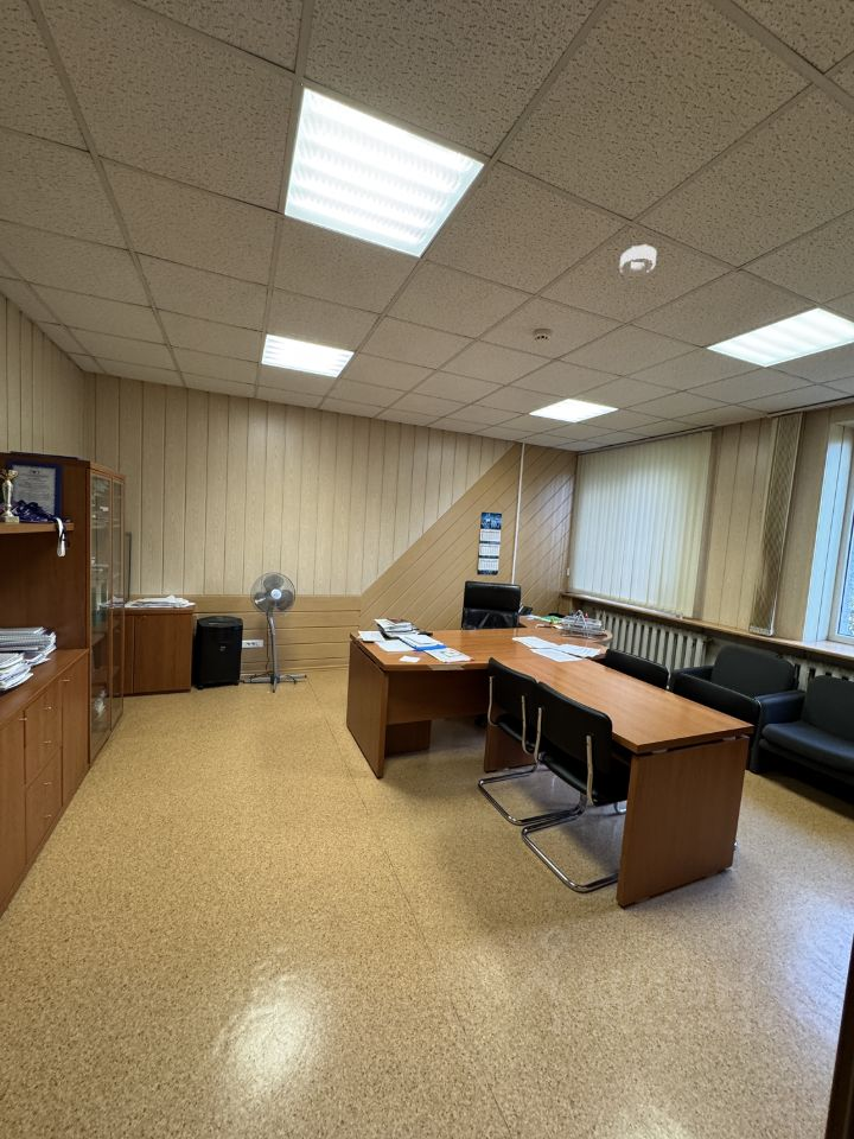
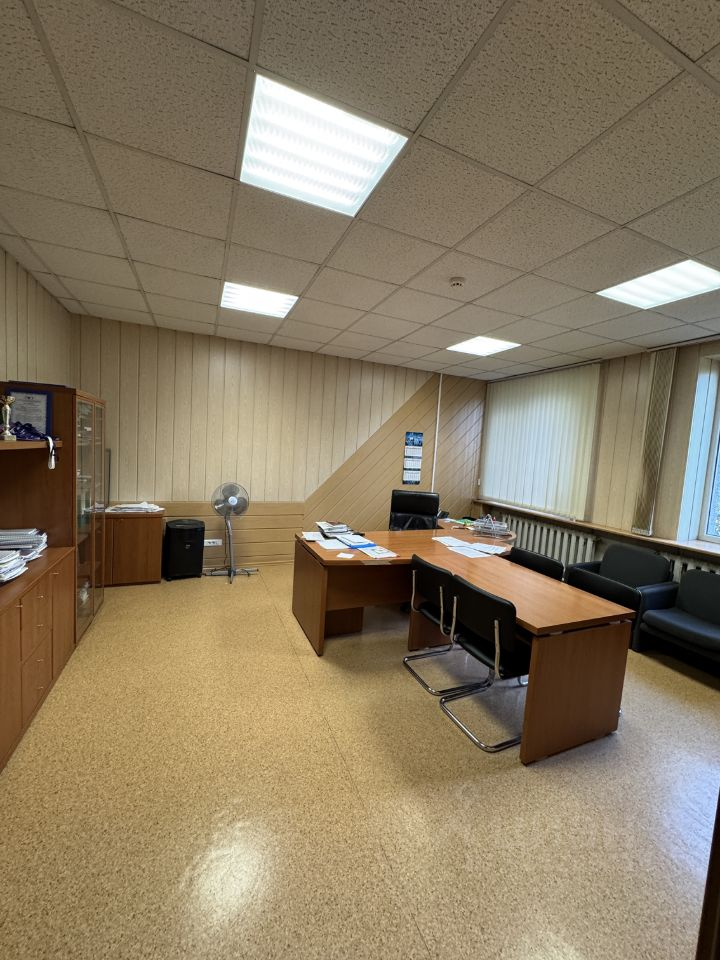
- smoke detector [618,243,657,278]
